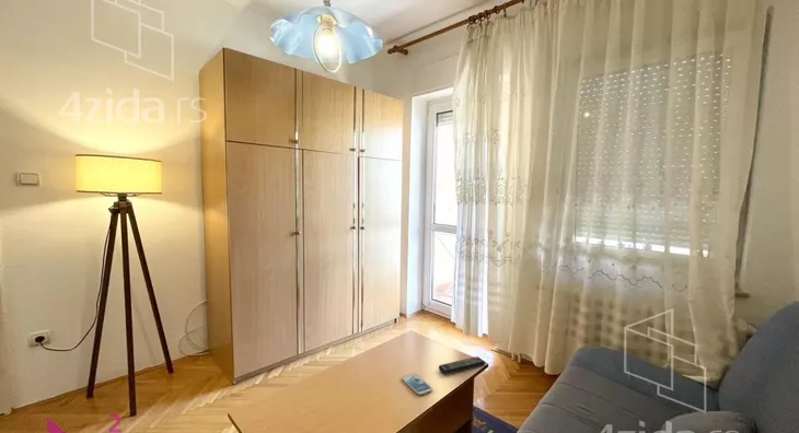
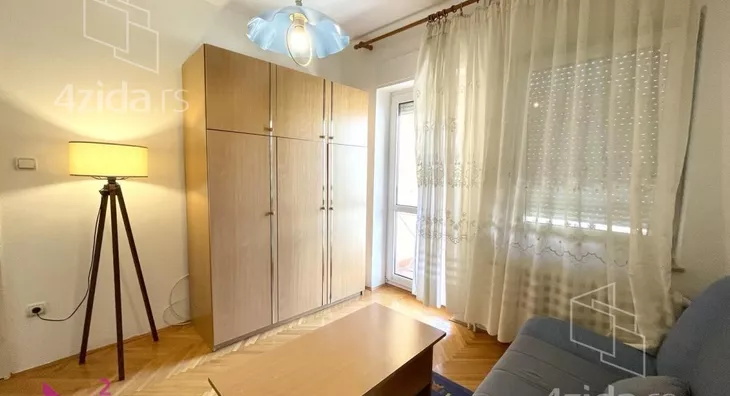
- remote control [438,355,487,375]
- smartphone [401,373,433,396]
